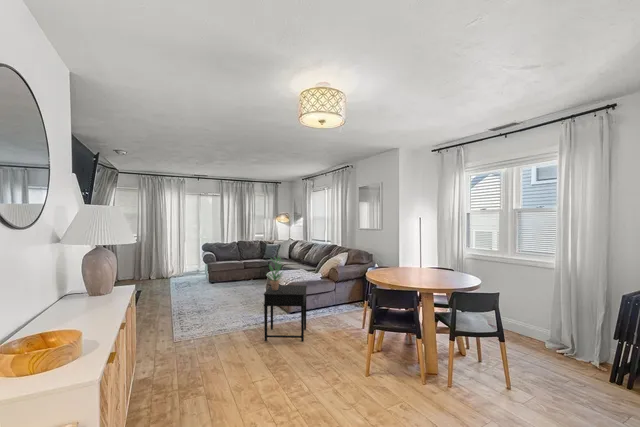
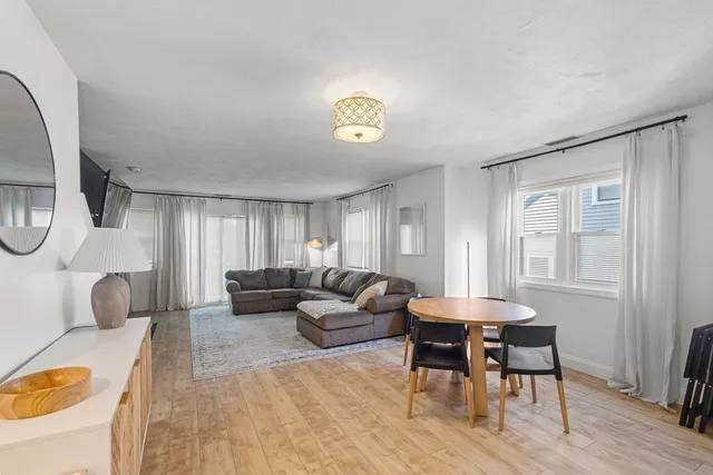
- potted plant [265,254,285,290]
- side table [263,284,308,342]
